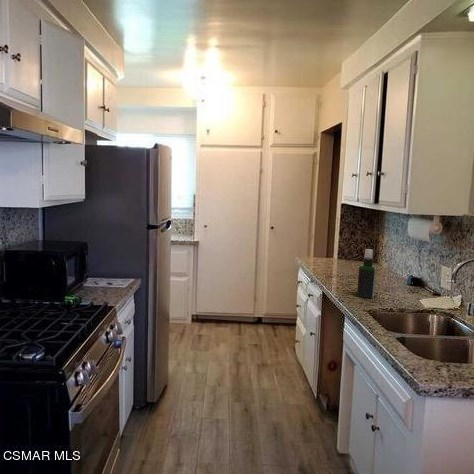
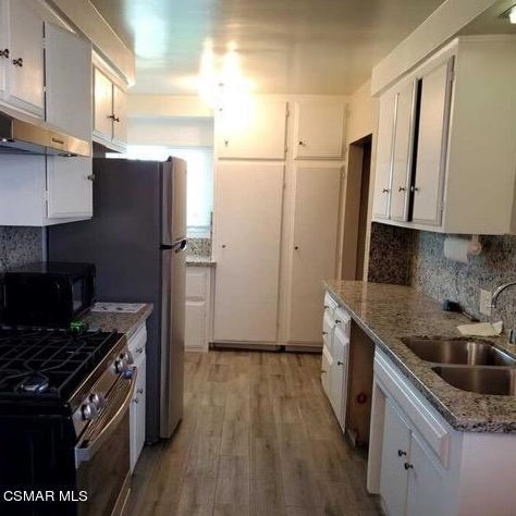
- spray bottle [356,248,377,299]
